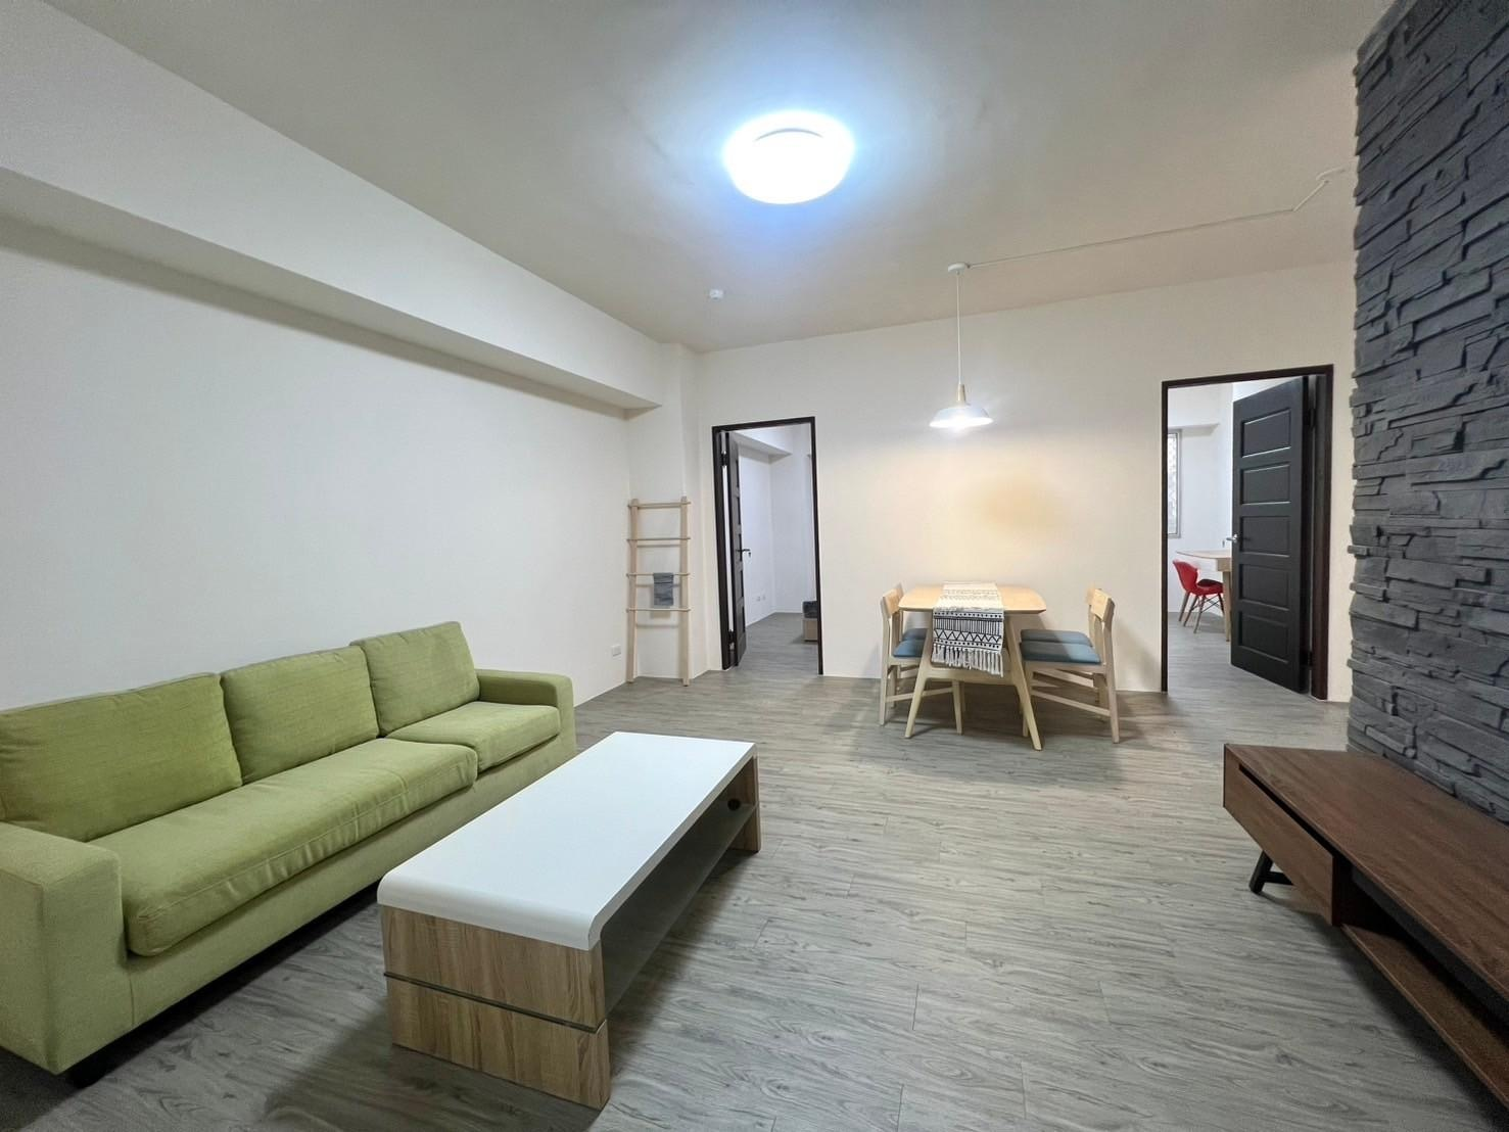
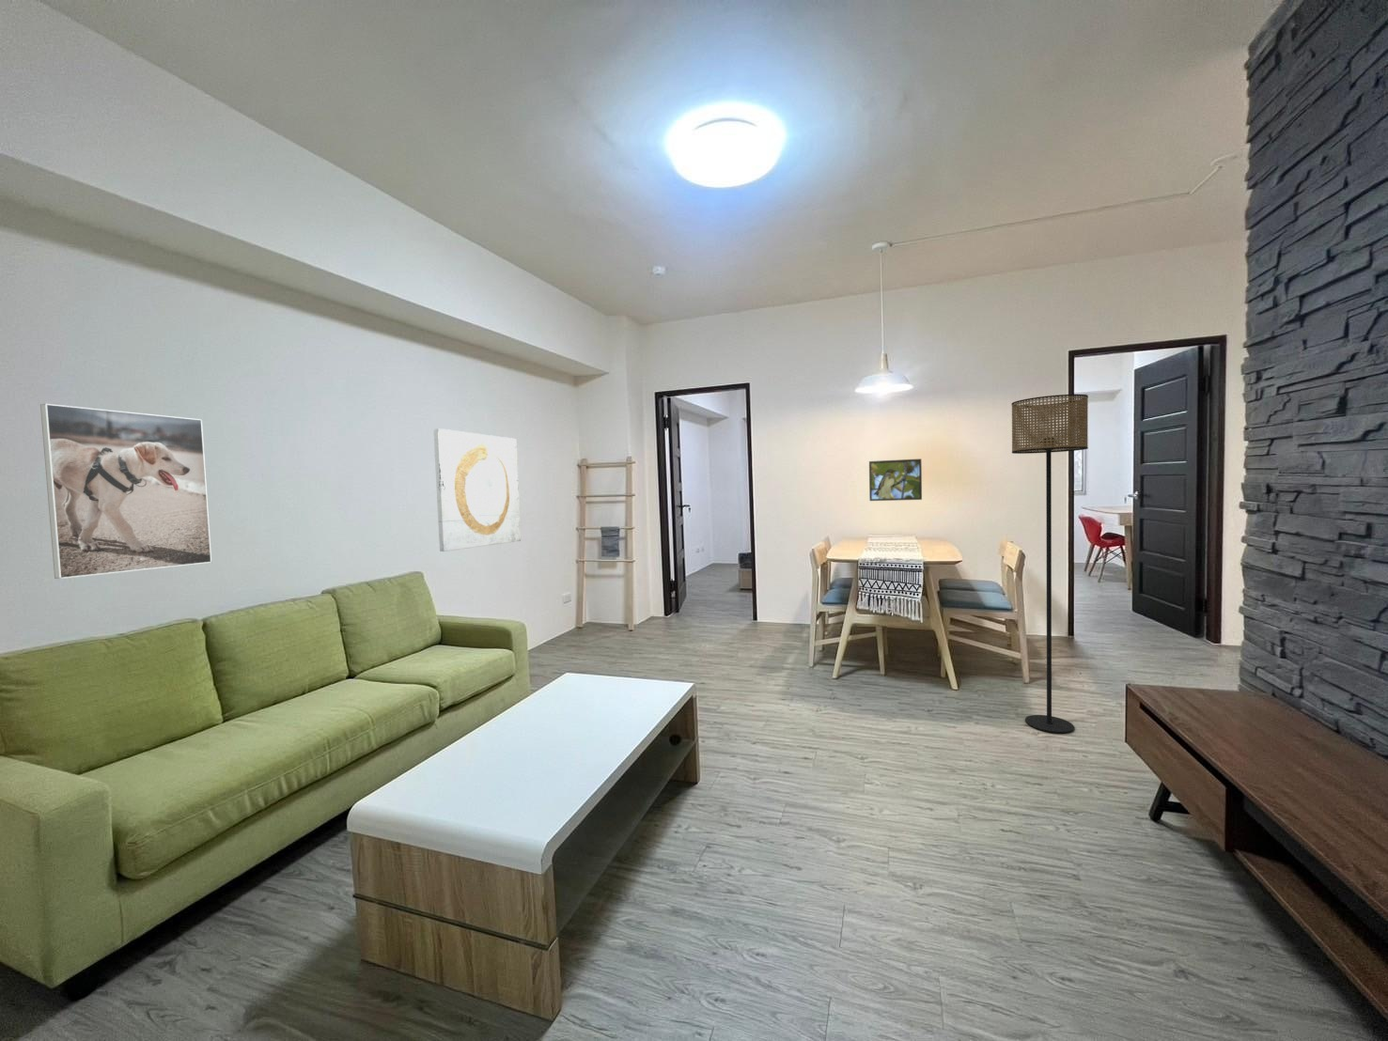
+ wall art [433,428,522,552]
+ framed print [39,403,212,580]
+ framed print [868,457,923,502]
+ floor lamp [1011,394,1089,734]
